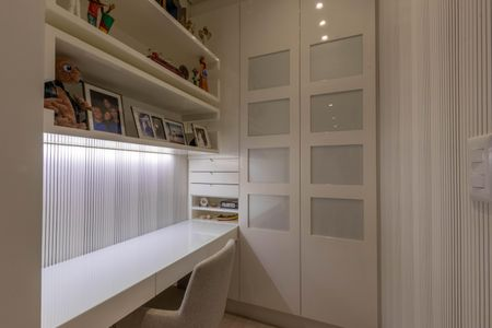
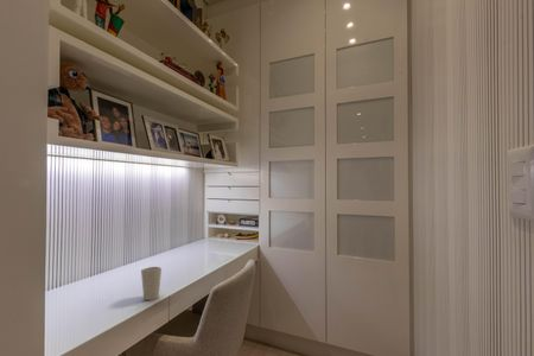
+ cup [140,266,163,301]
